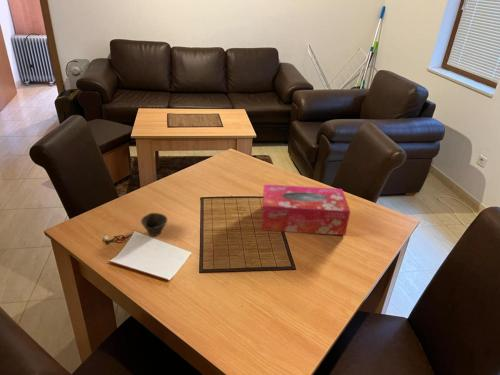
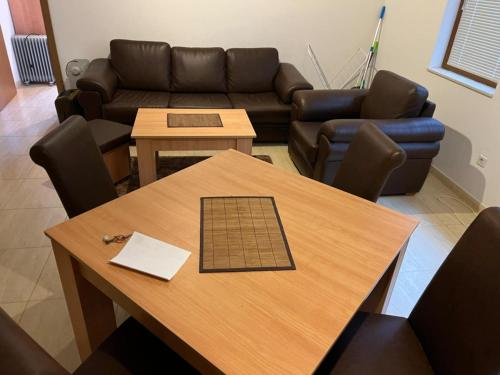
- tissue box [261,183,351,236]
- cup [140,212,168,237]
